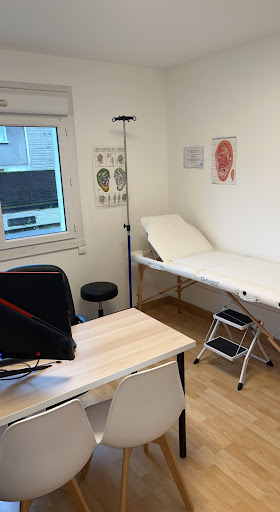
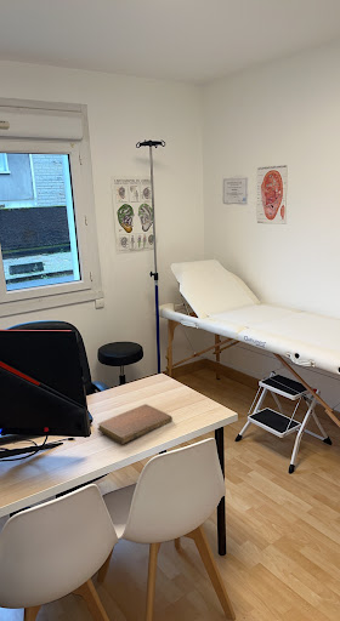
+ notebook [96,403,174,445]
